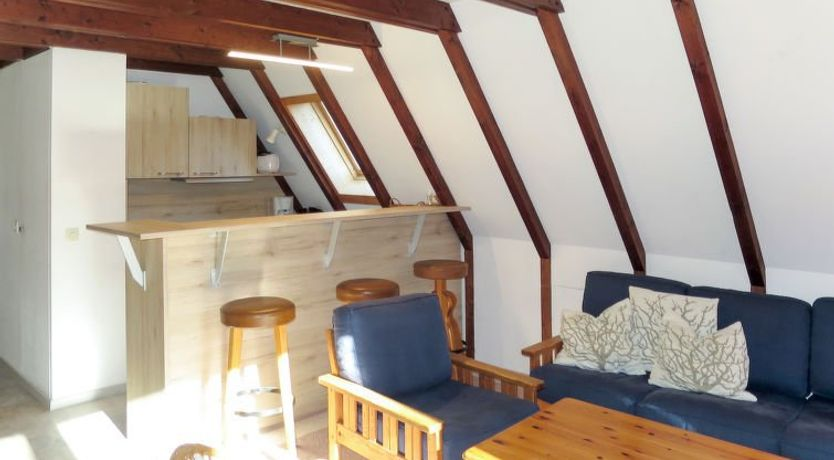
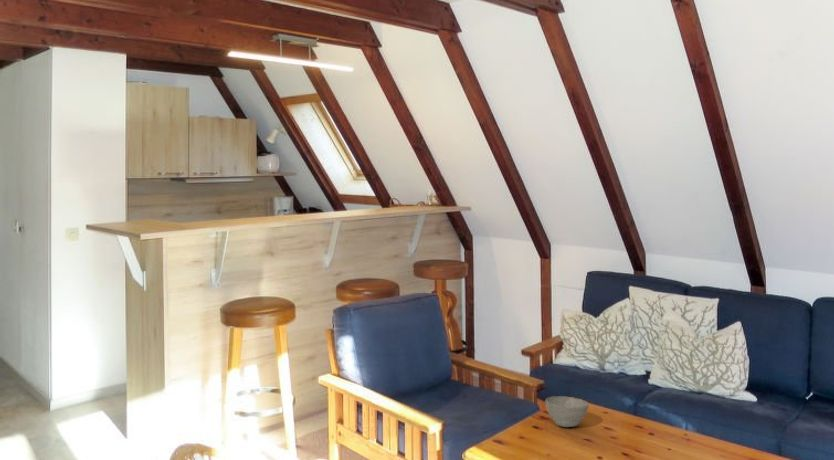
+ bowl [545,395,590,428]
